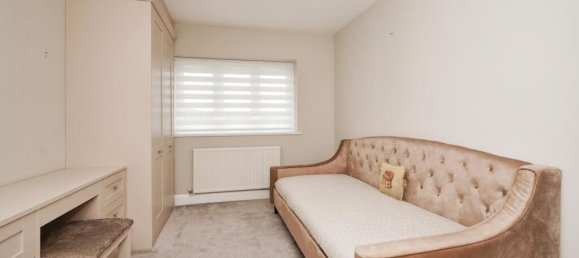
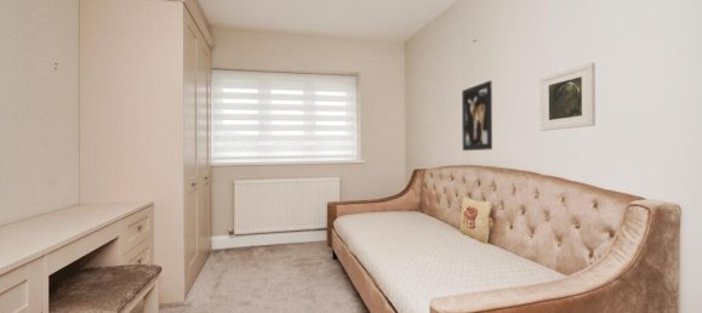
+ wall art [461,79,493,152]
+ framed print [538,62,597,132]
